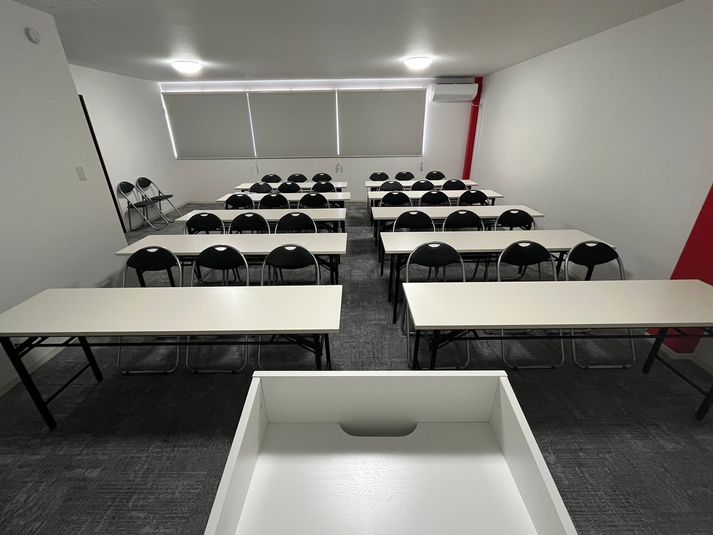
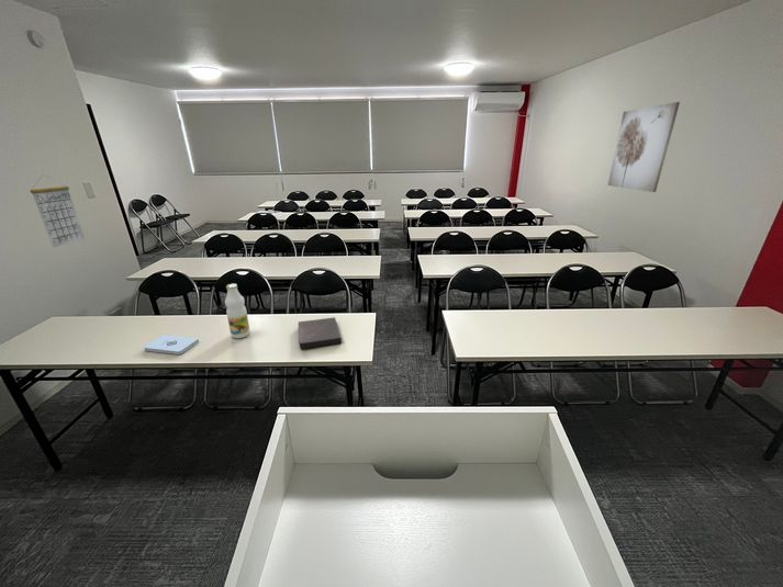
+ book [297,316,343,350]
+ bottle [224,283,251,339]
+ calendar [30,176,86,248]
+ notepad [143,334,200,355]
+ wall art [606,101,681,193]
